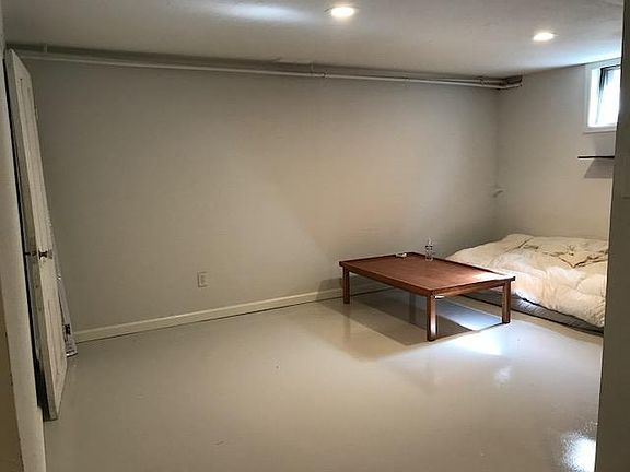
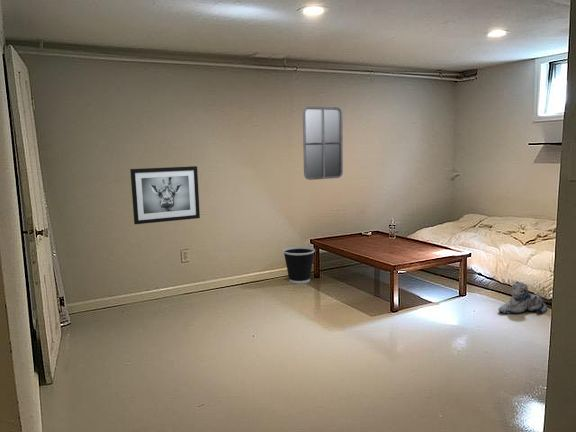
+ home mirror [302,106,344,181]
+ wastebasket [282,246,316,284]
+ wall art [129,165,201,225]
+ plush toy [497,280,548,314]
